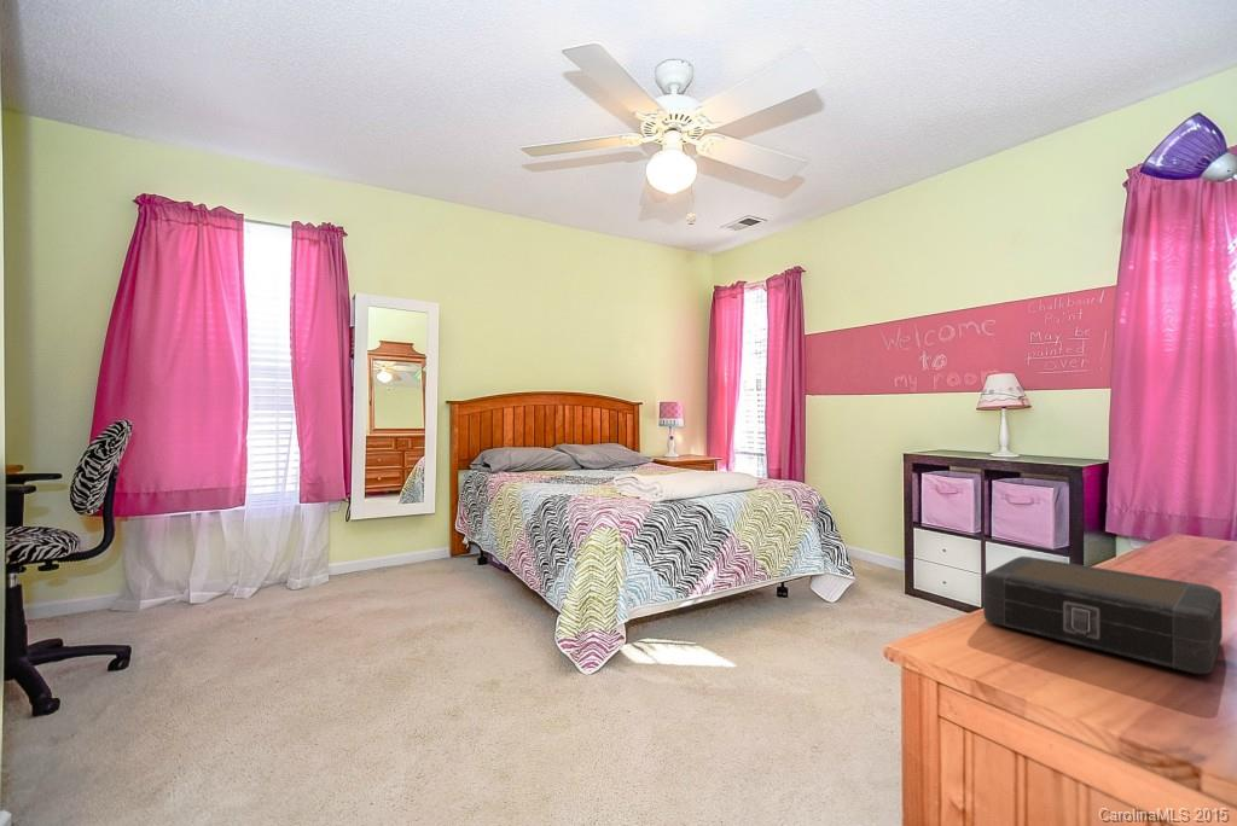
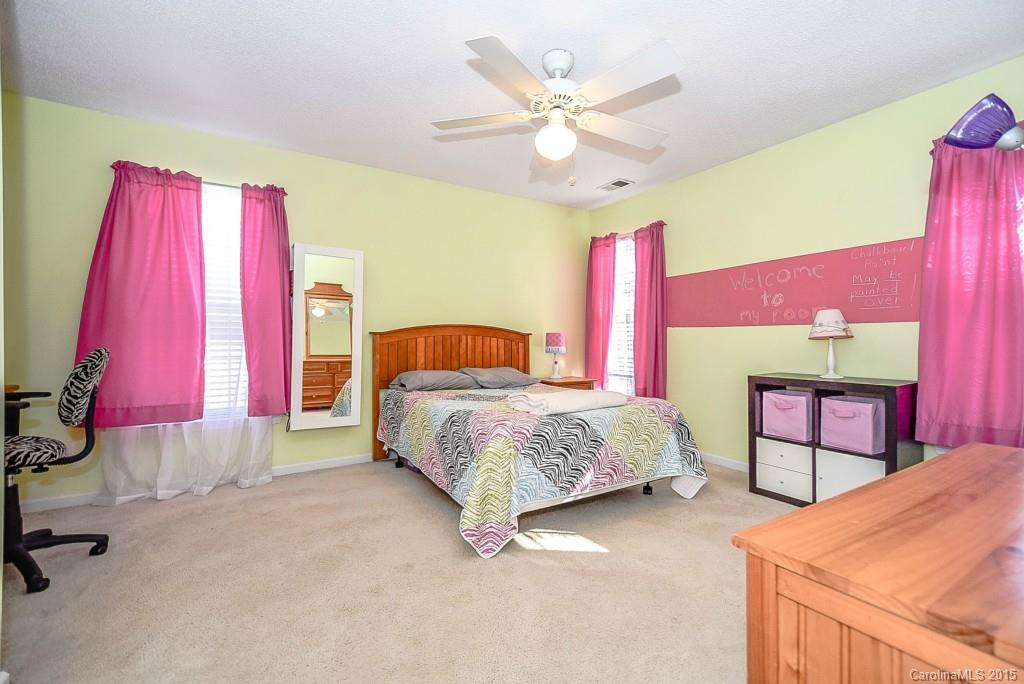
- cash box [982,555,1224,675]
